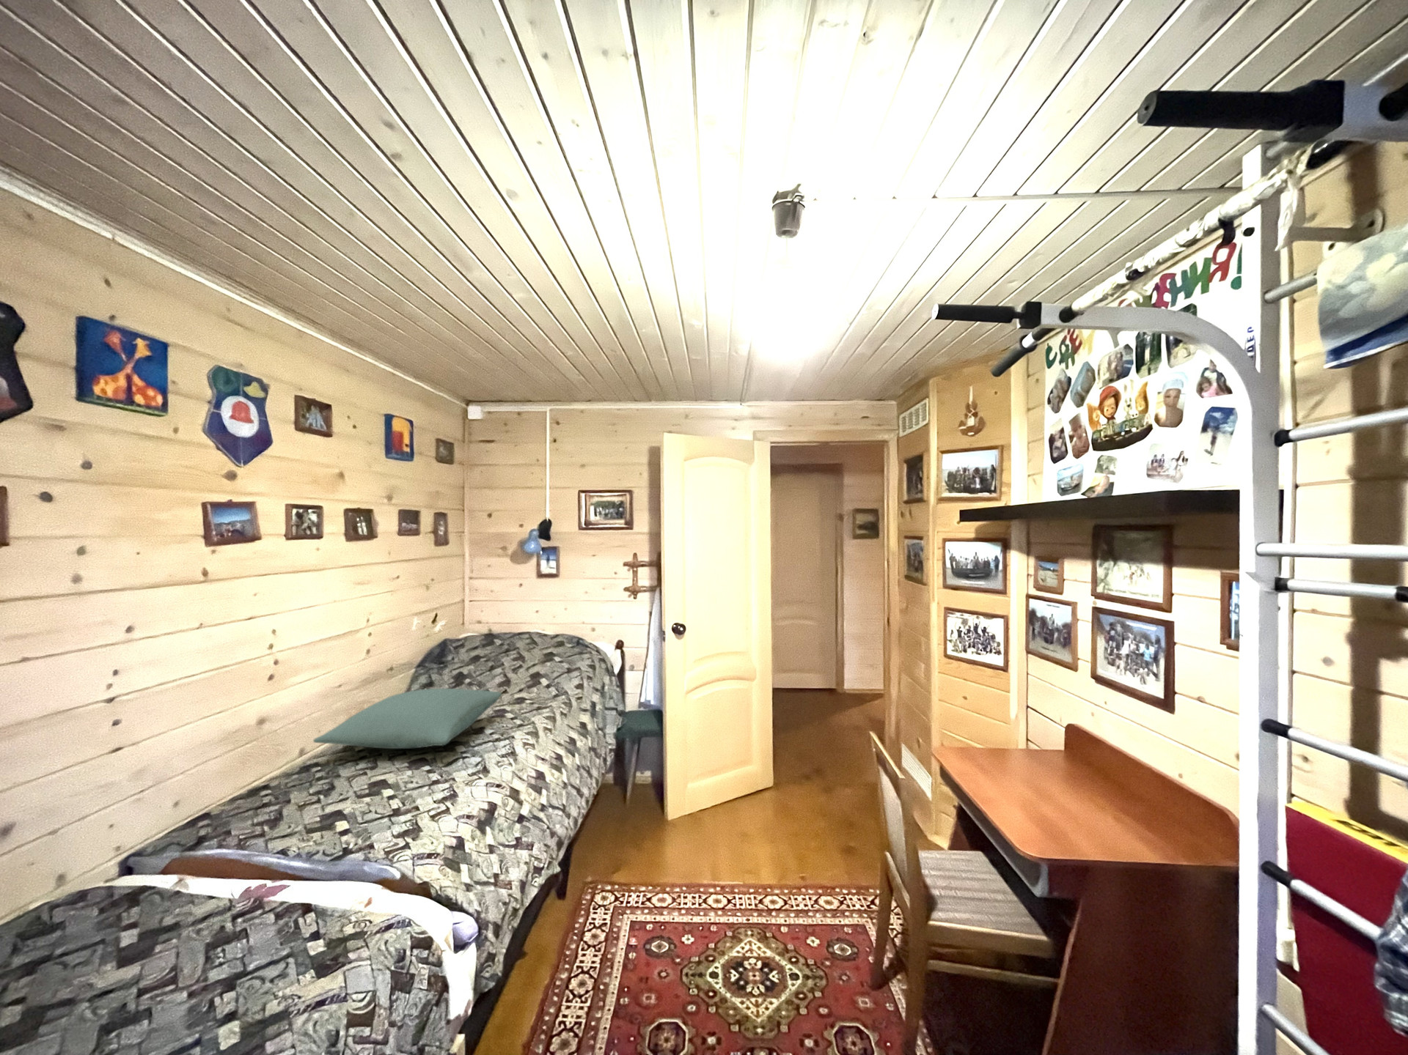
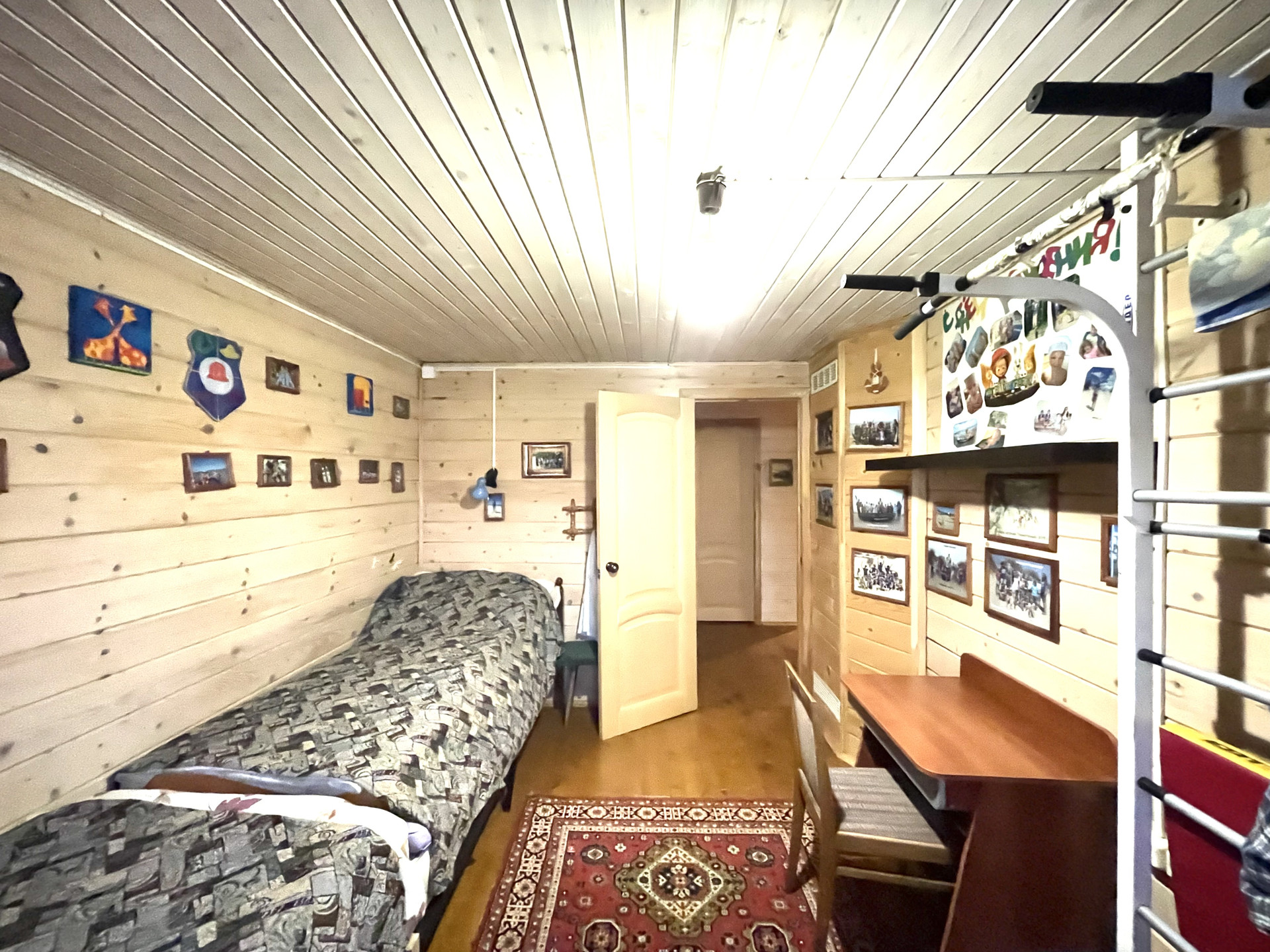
- pillow [313,688,502,749]
